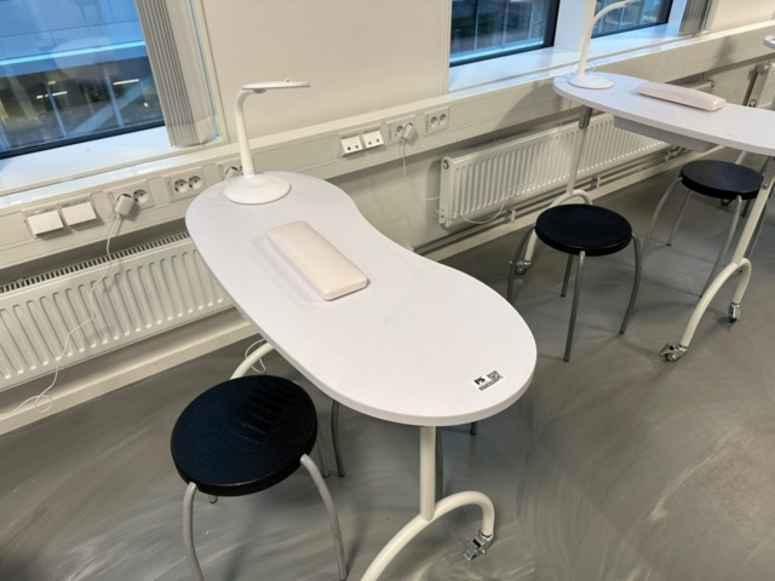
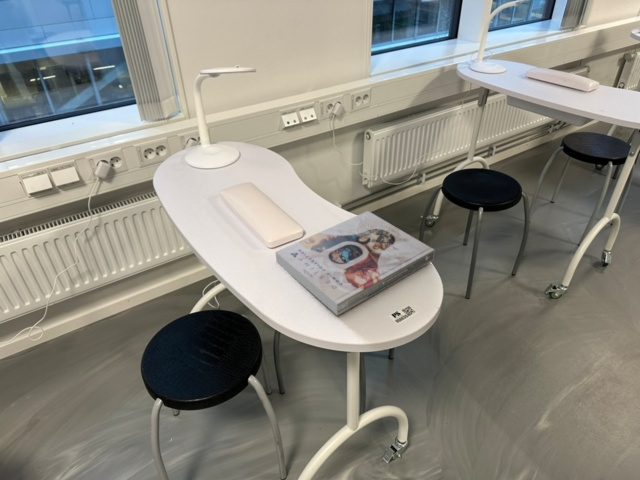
+ book [275,210,436,316]
